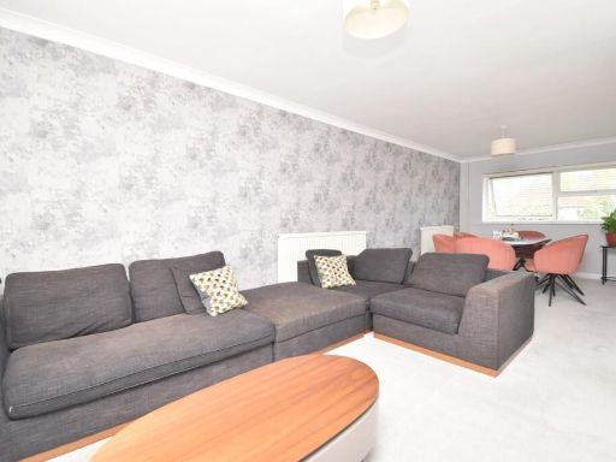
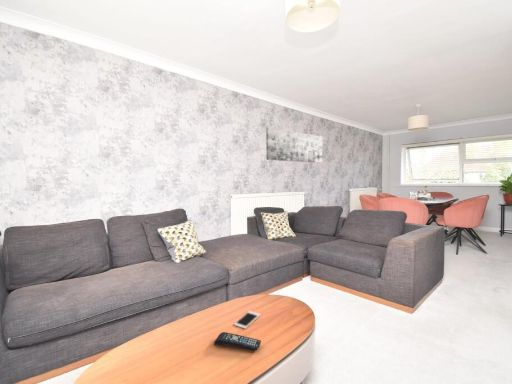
+ wall art [265,126,324,164]
+ remote control [213,331,262,352]
+ cell phone [233,310,261,330]
